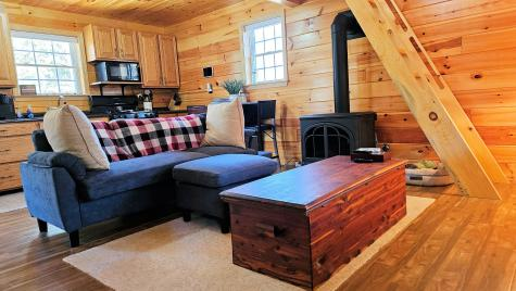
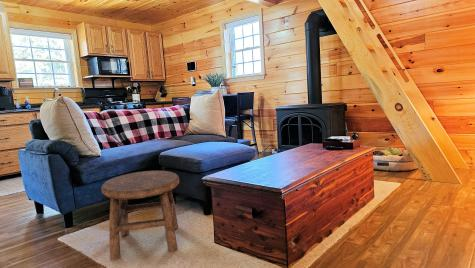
+ stool [100,170,180,262]
